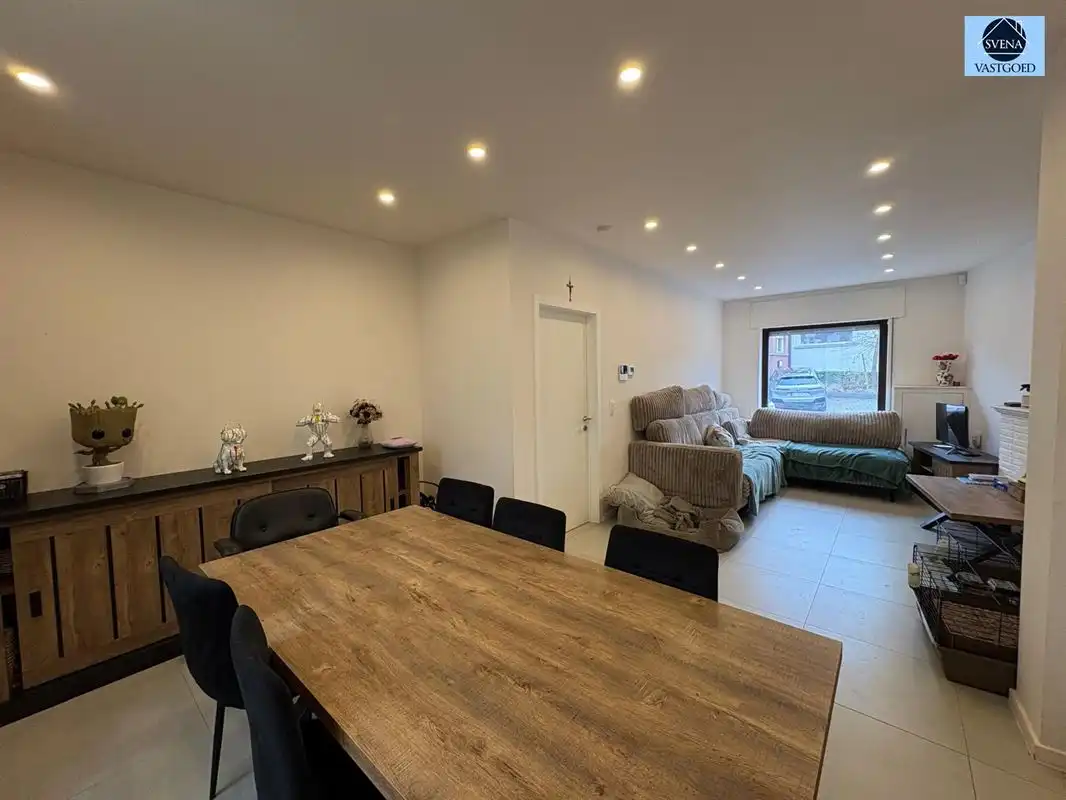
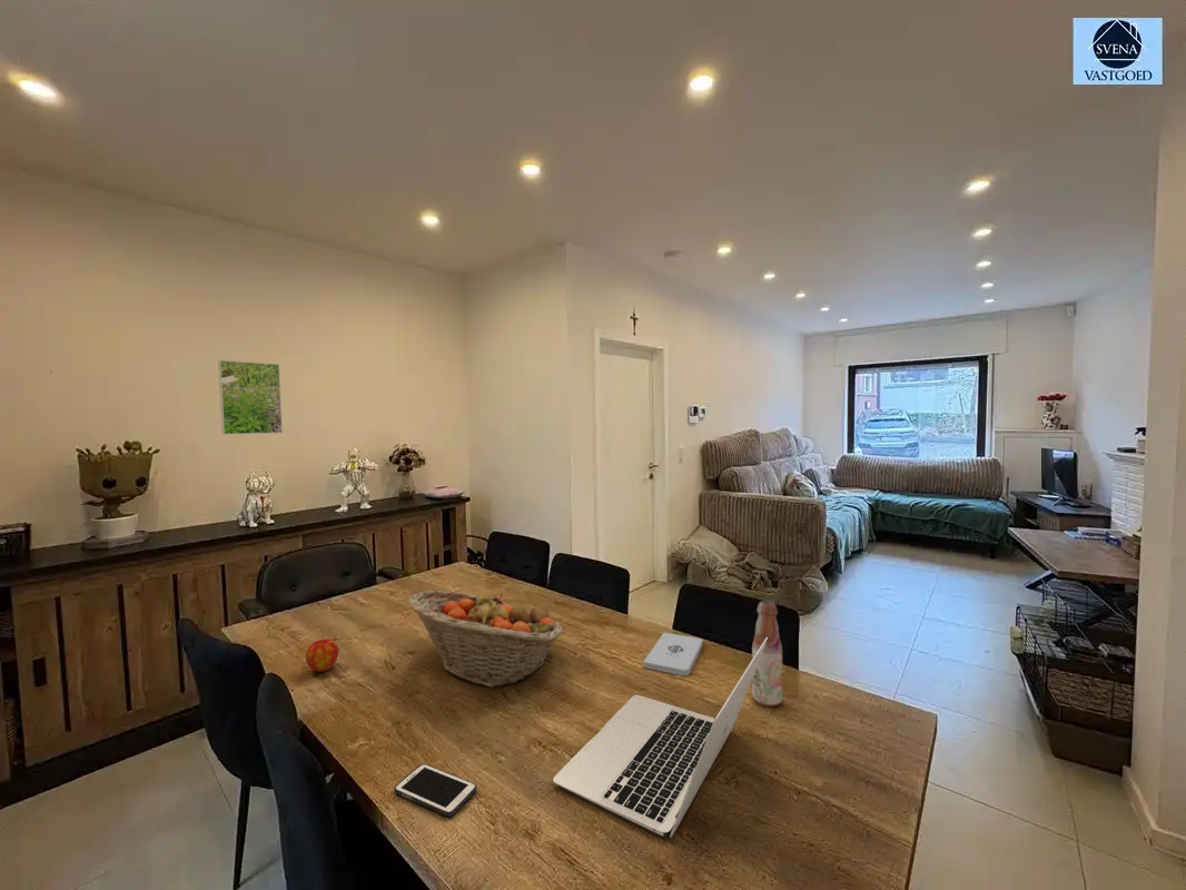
+ apple [305,637,339,673]
+ bottle [751,600,783,708]
+ notepad [642,632,703,676]
+ fruit basket [407,590,564,689]
+ laptop [552,637,768,839]
+ cell phone [393,763,477,818]
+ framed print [217,359,284,436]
